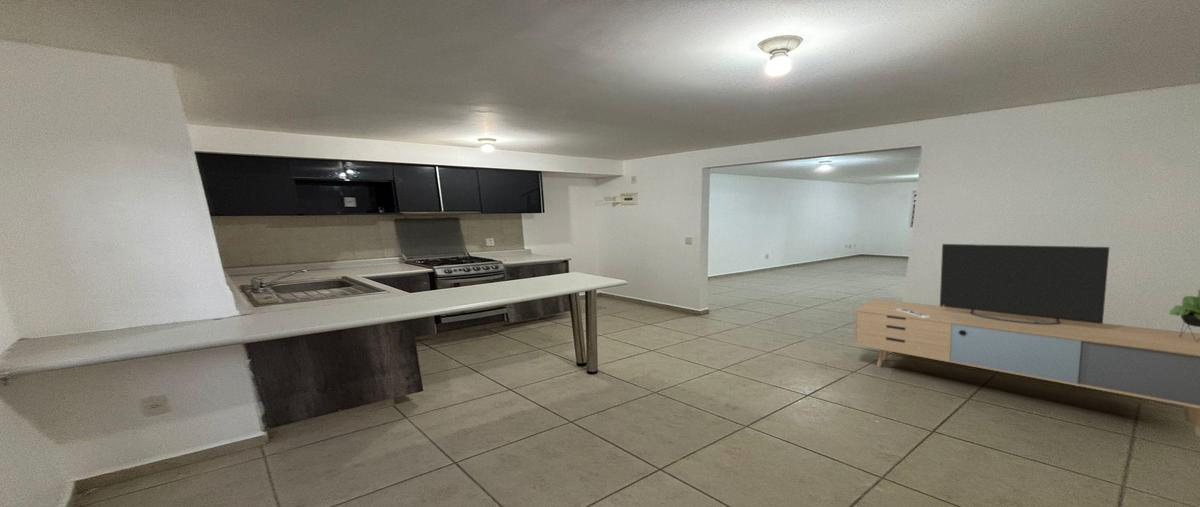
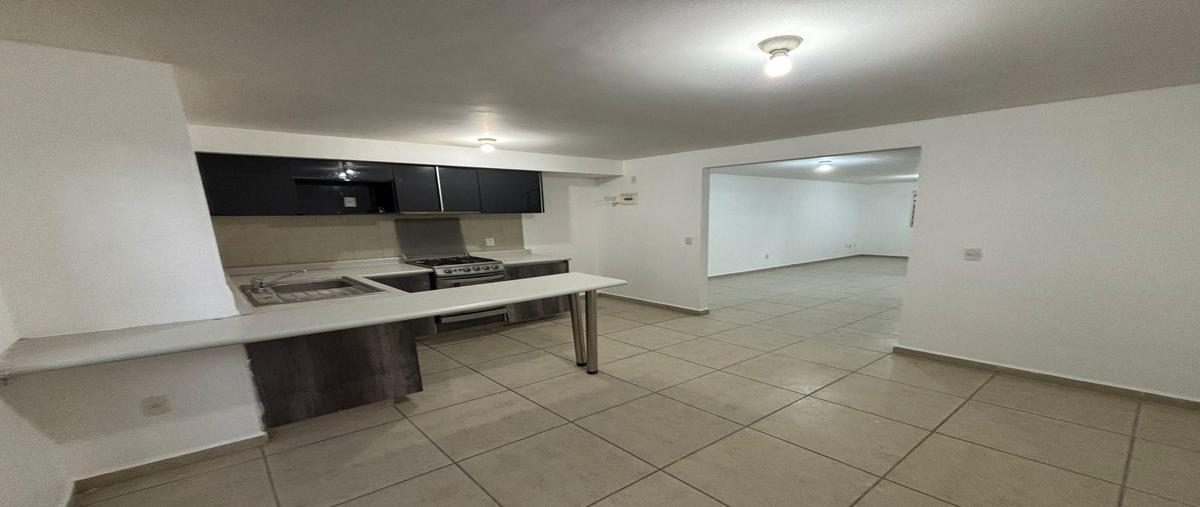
- media console [854,243,1200,438]
